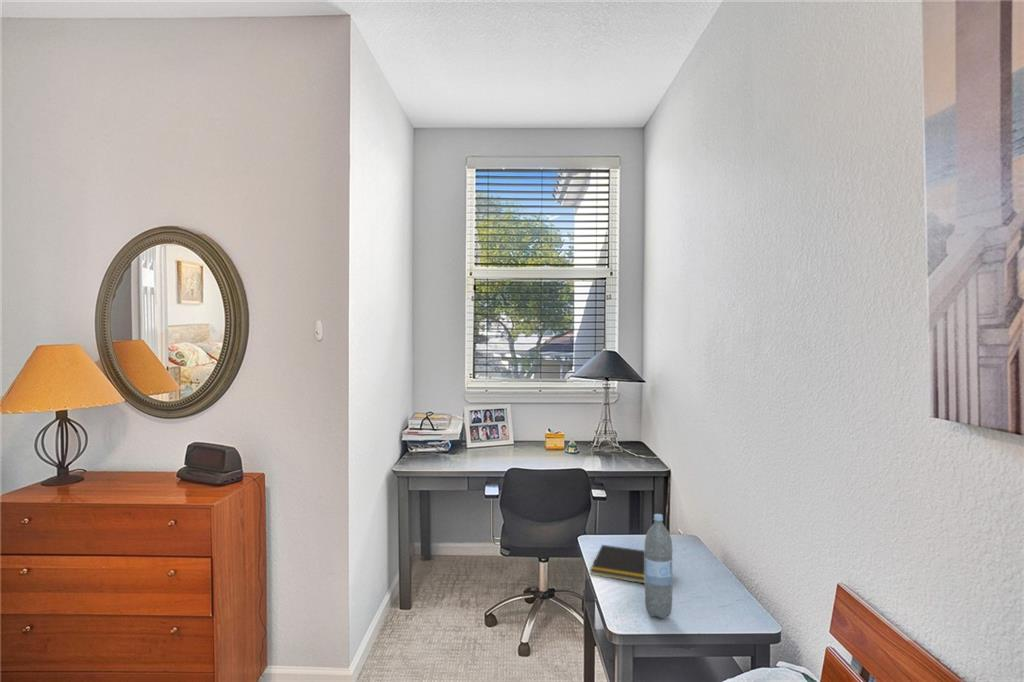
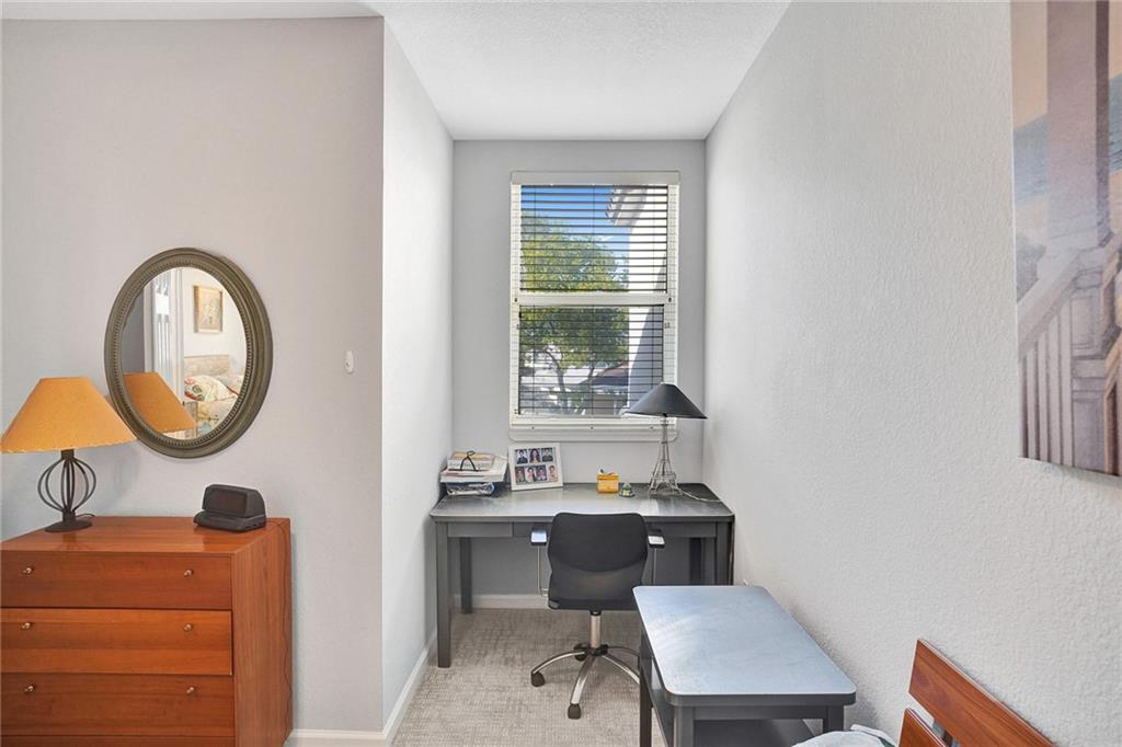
- notepad [589,544,645,585]
- water bottle [644,513,674,619]
